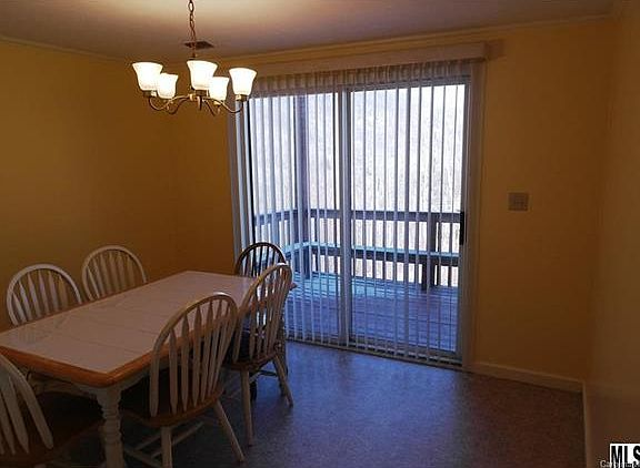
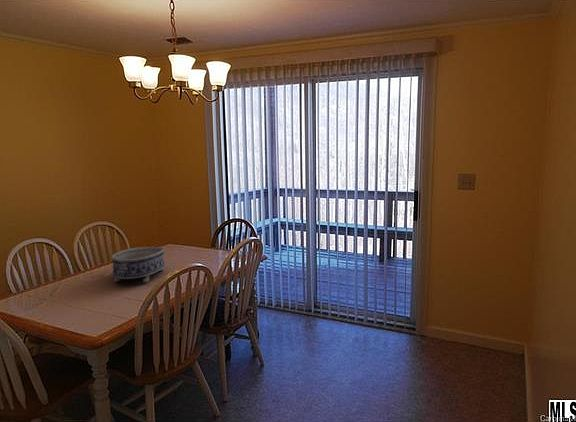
+ decorative bowl [110,246,165,283]
